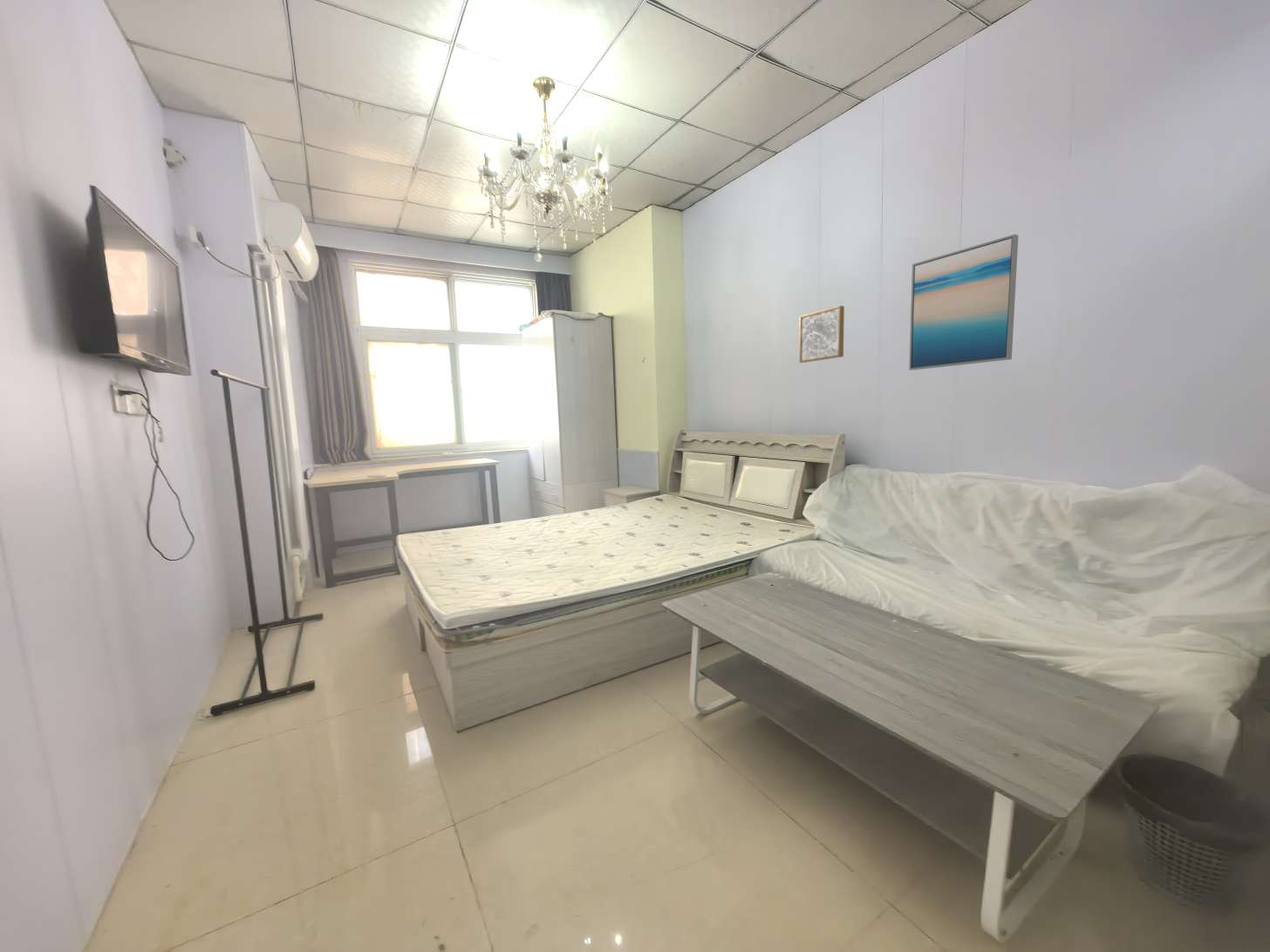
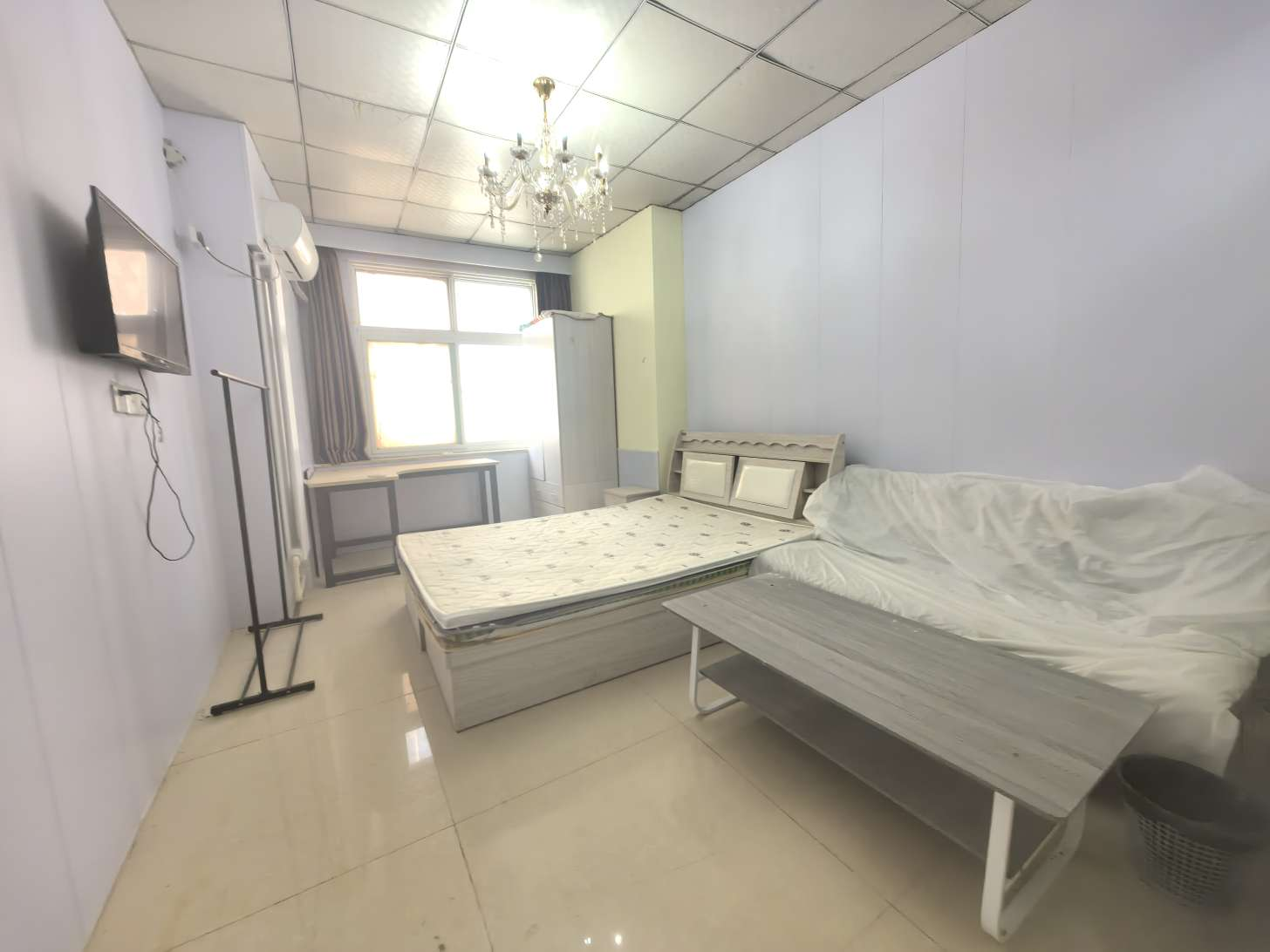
- wall art [908,234,1020,371]
- wall art [798,305,845,364]
